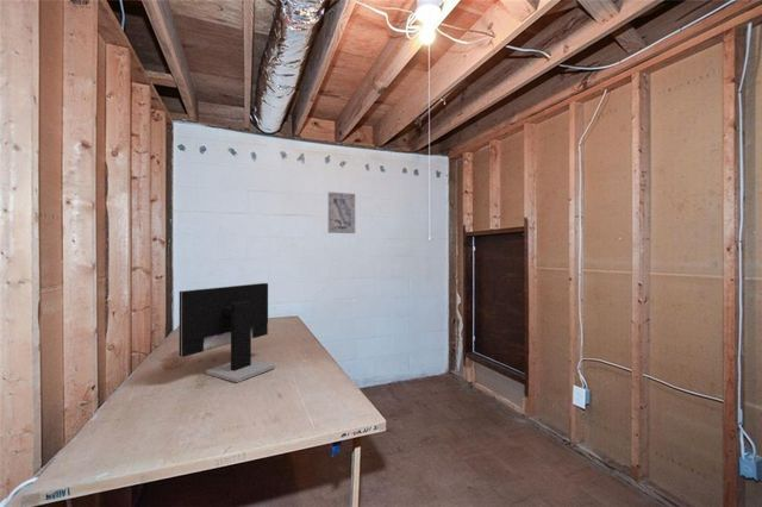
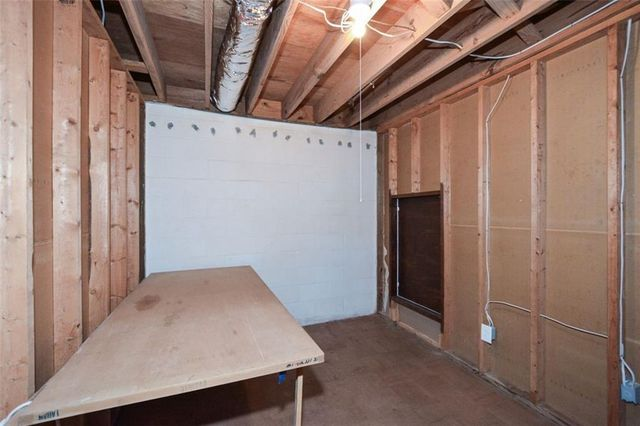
- wall art [327,190,356,234]
- computer monitor [179,282,276,383]
